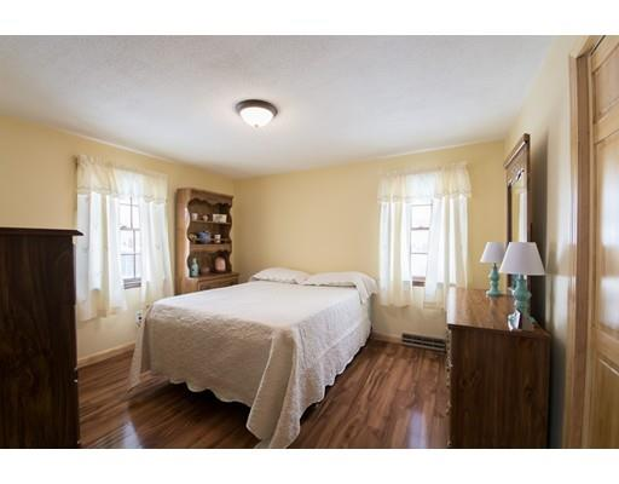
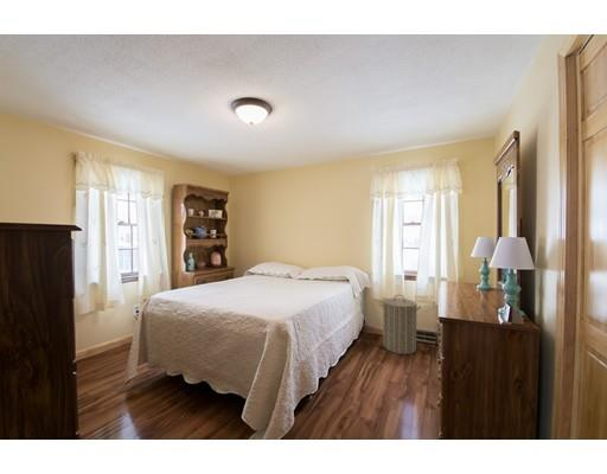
+ laundry hamper [379,294,422,356]
